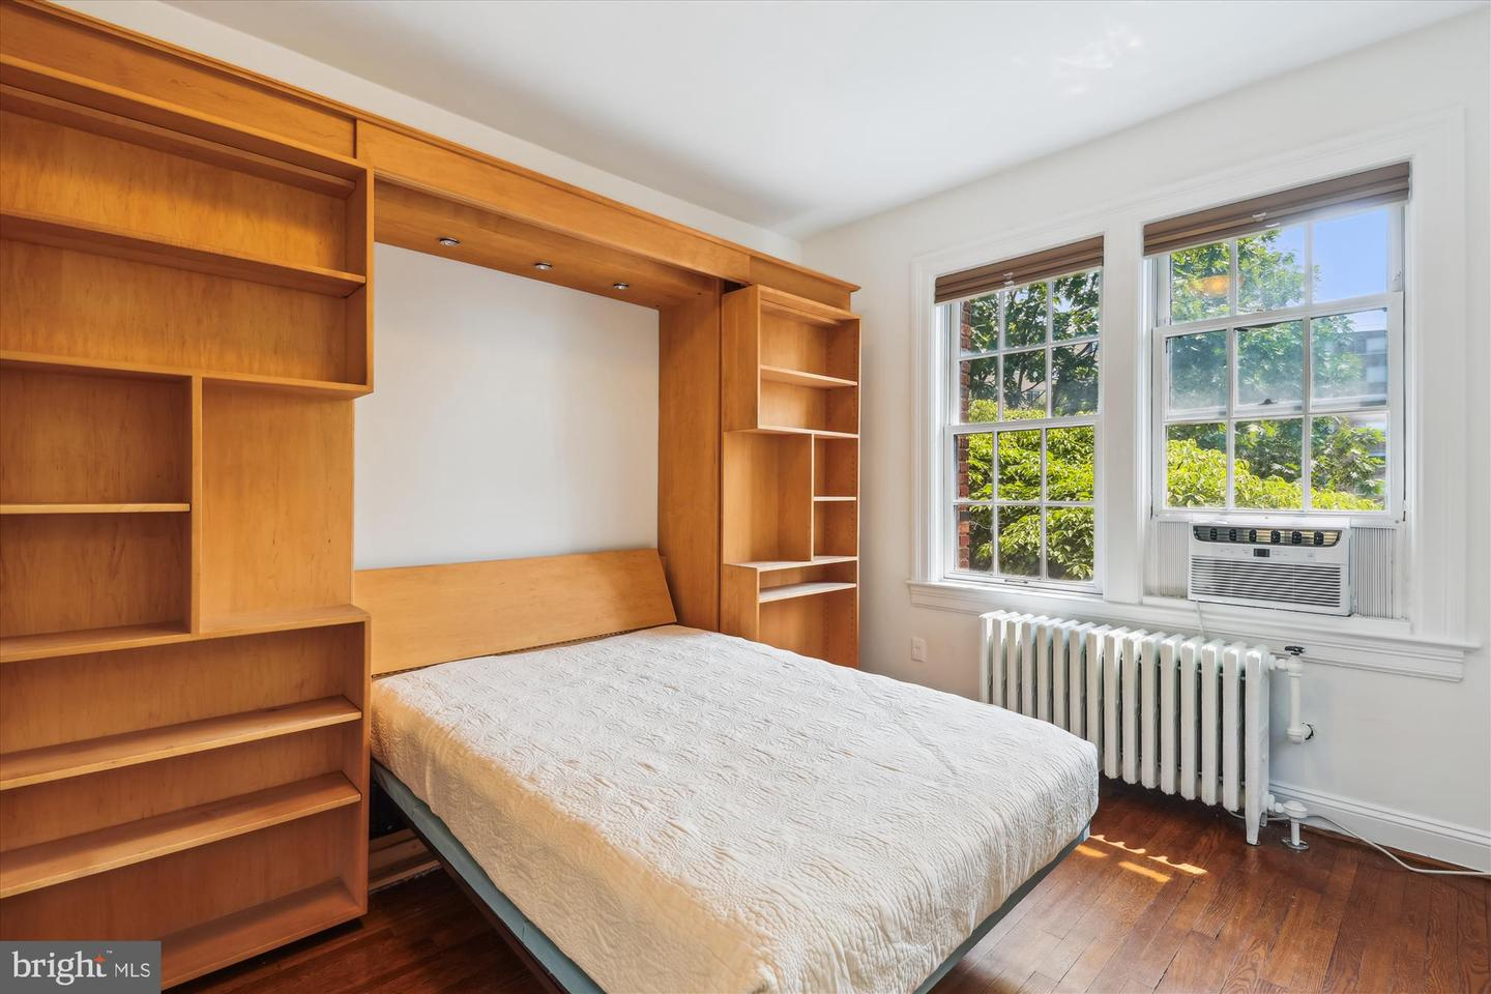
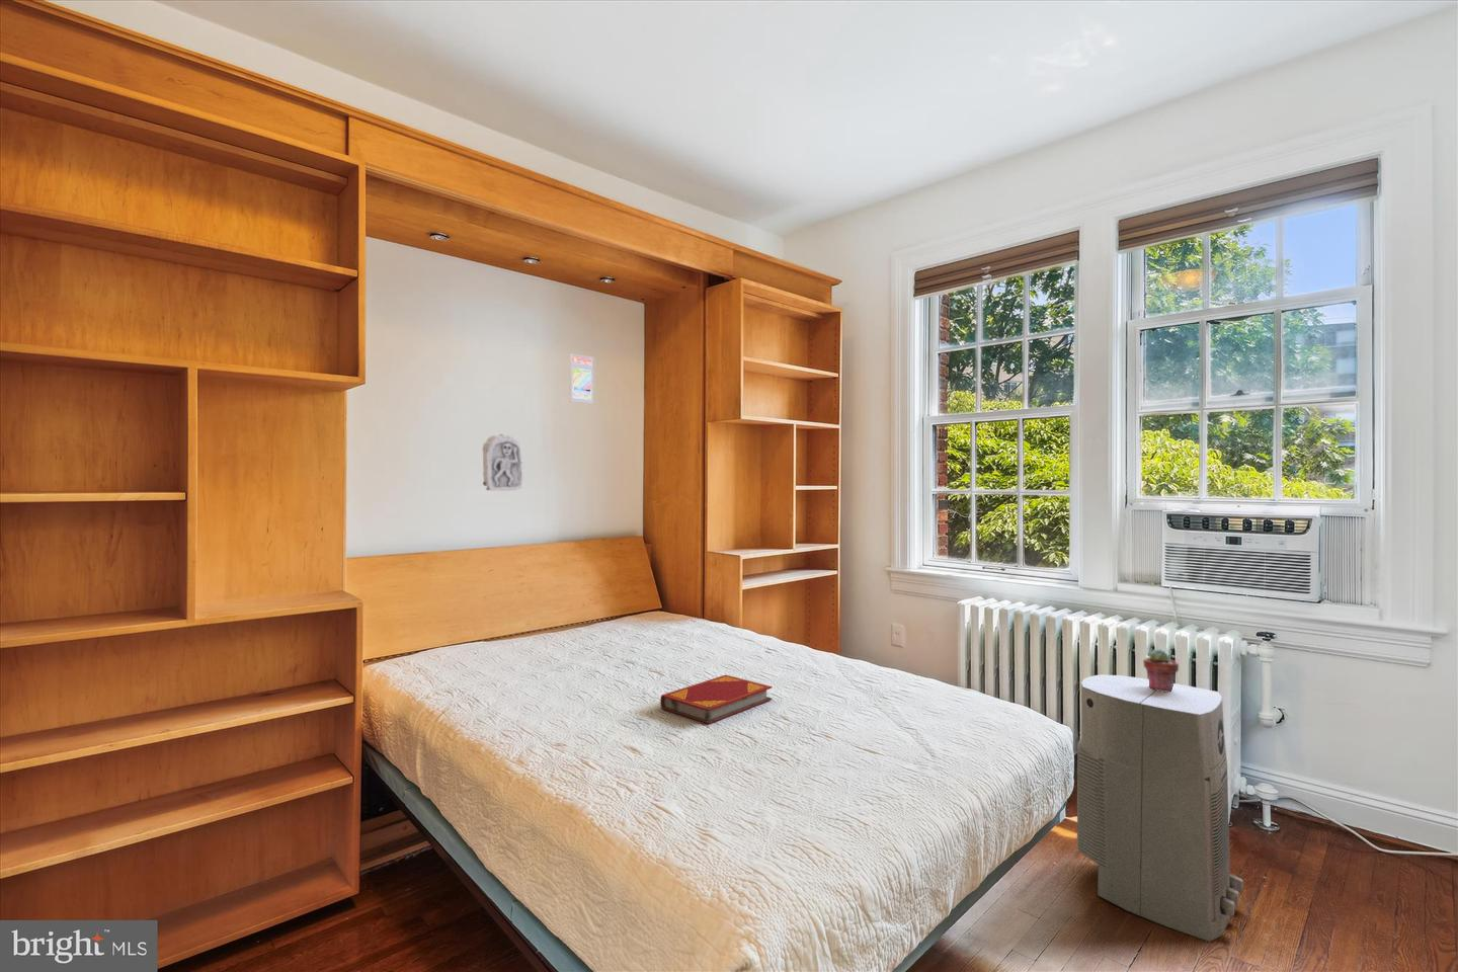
+ potted succulent [1142,648,1179,691]
+ hardback book [660,675,773,725]
+ wall relief [482,433,524,493]
+ air purifier [1076,674,1244,943]
+ trading card display case [570,354,596,405]
